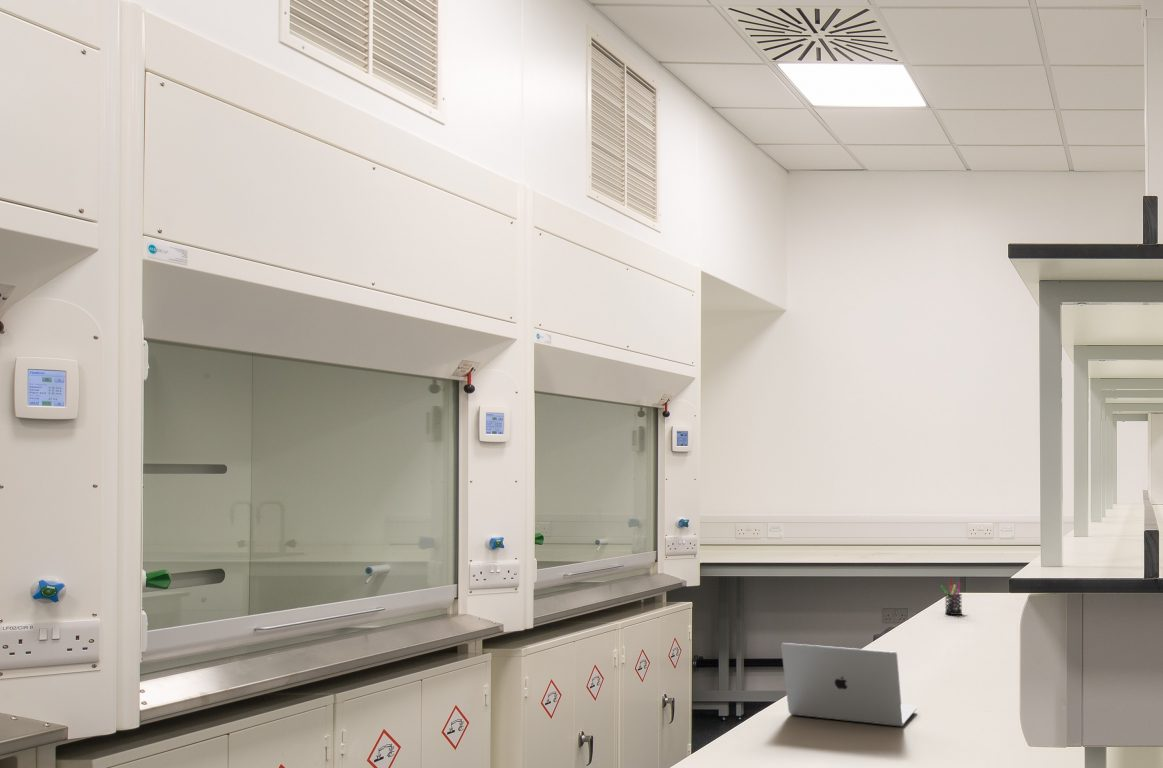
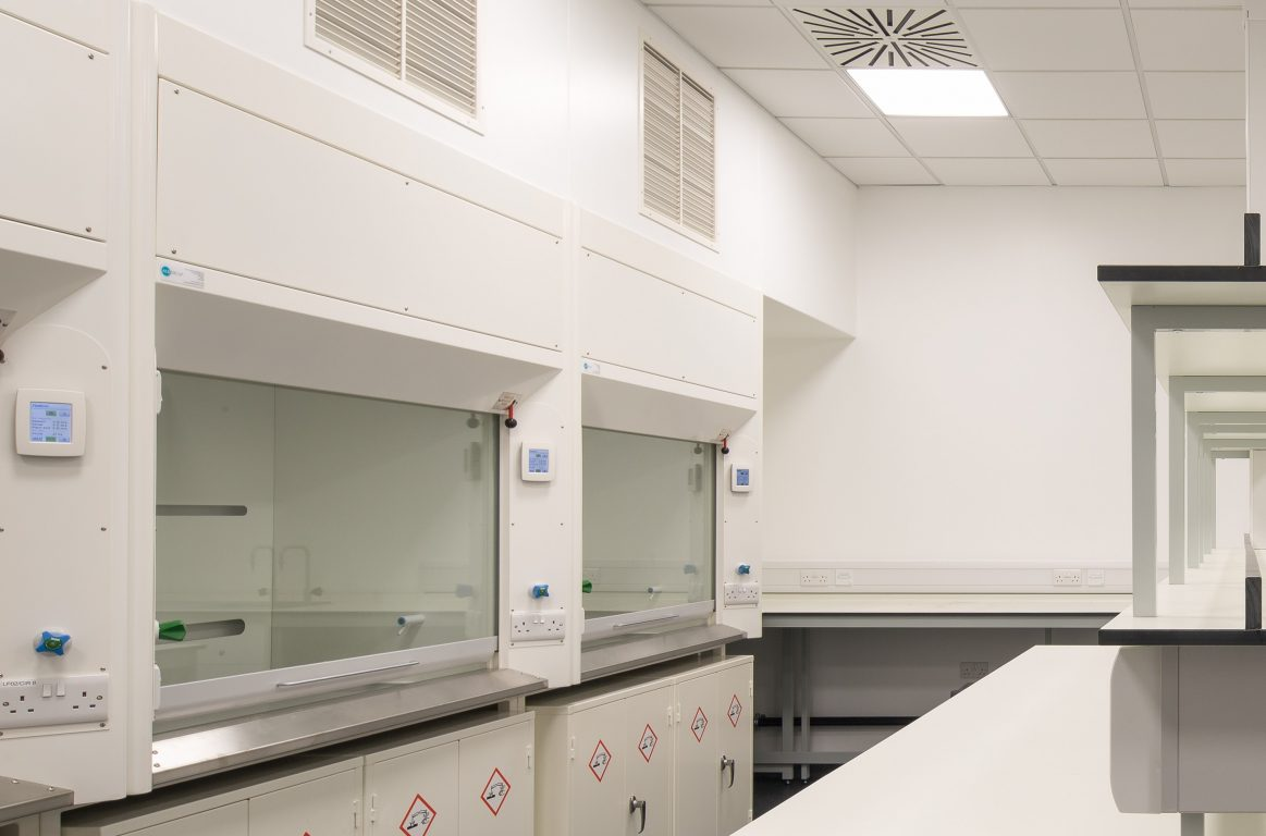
- pen holder [940,578,963,616]
- laptop [780,642,918,727]
